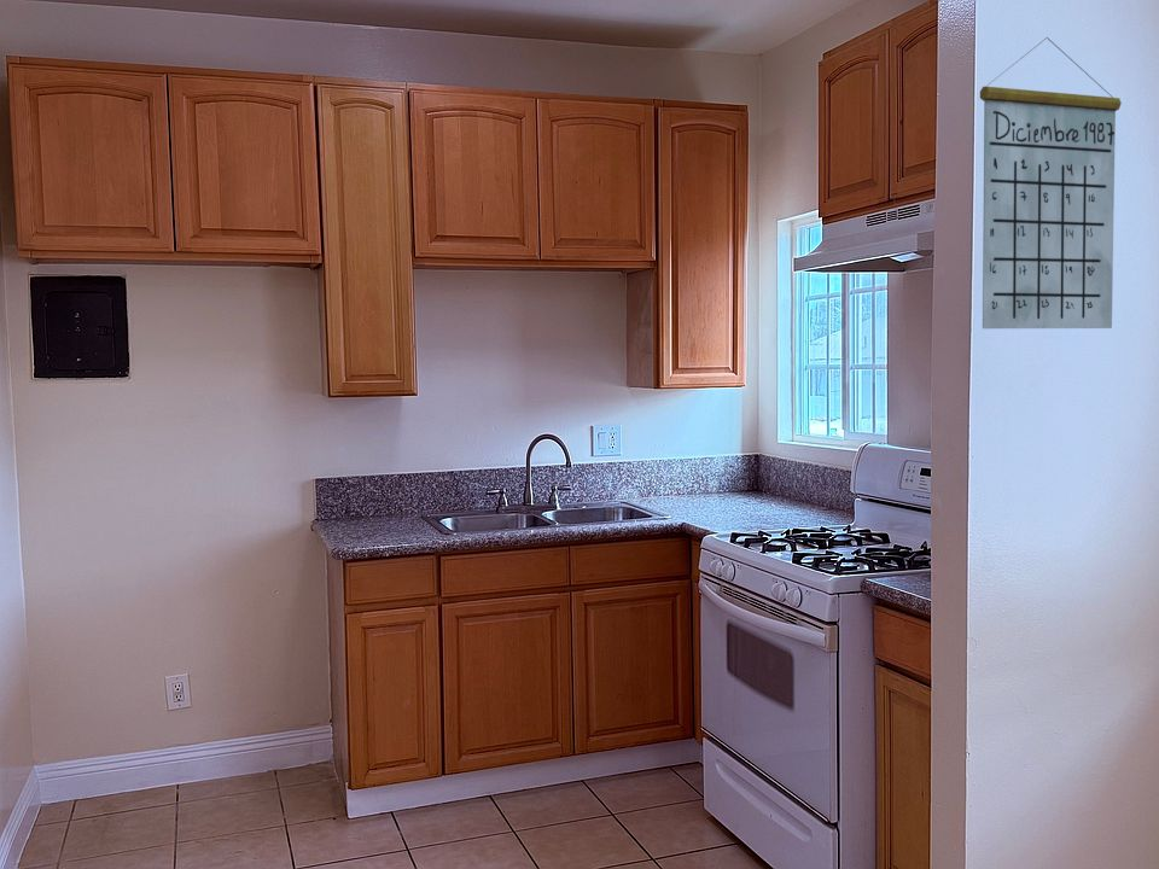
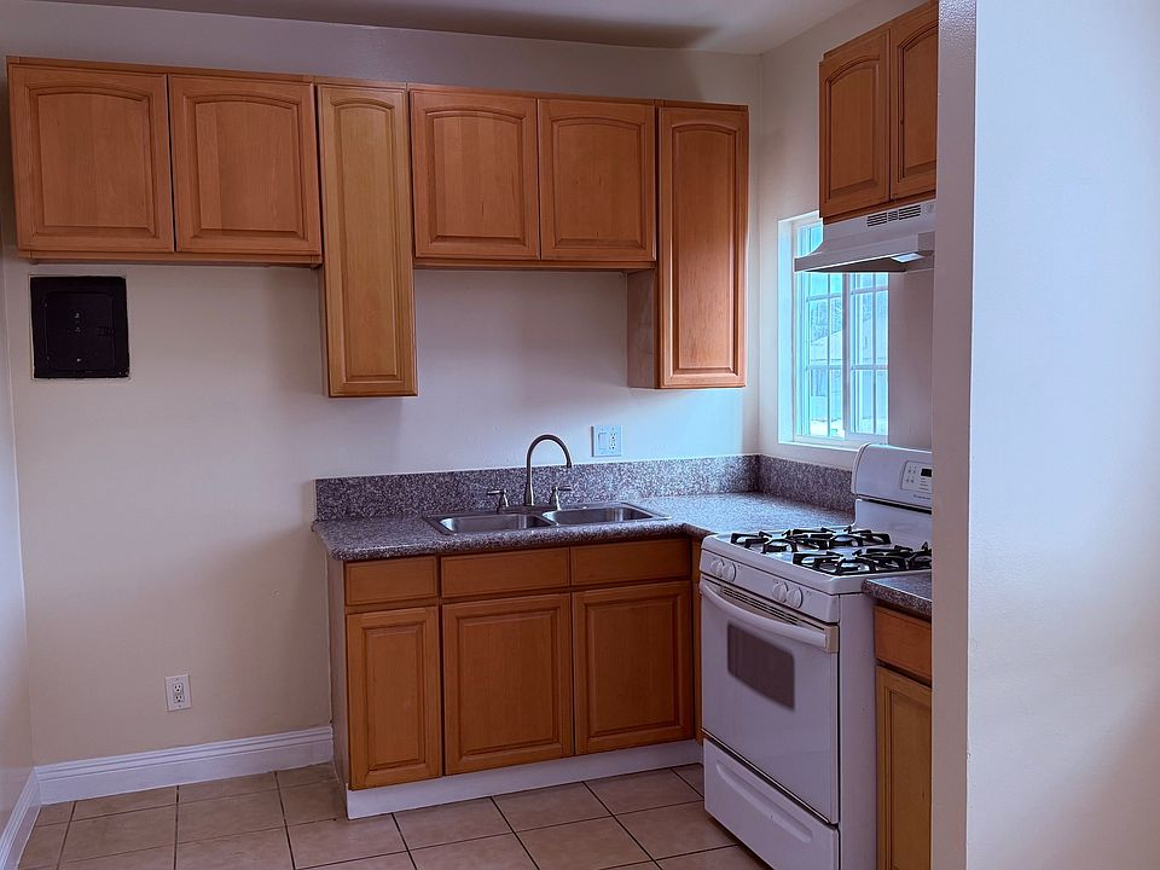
- calendar [979,36,1123,329]
